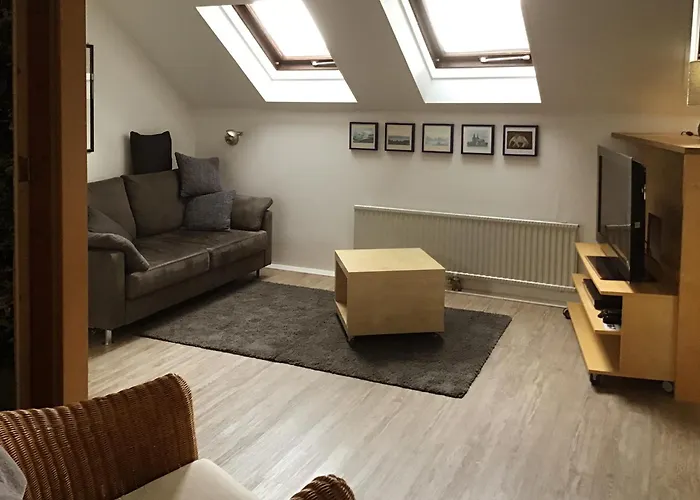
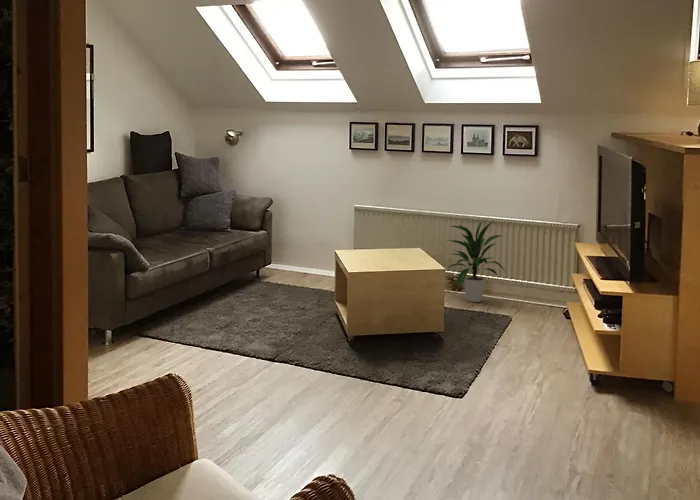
+ indoor plant [444,218,507,303]
